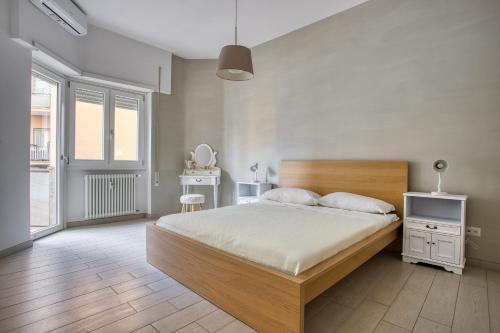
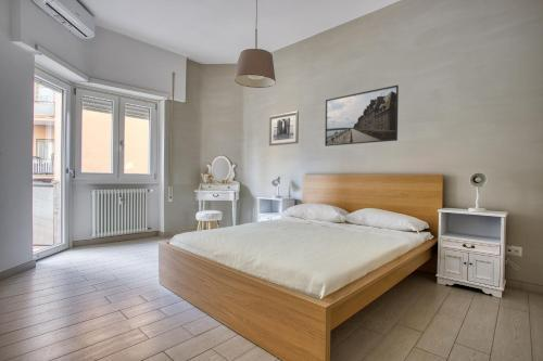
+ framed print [324,85,400,147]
+ wall art [268,111,300,146]
